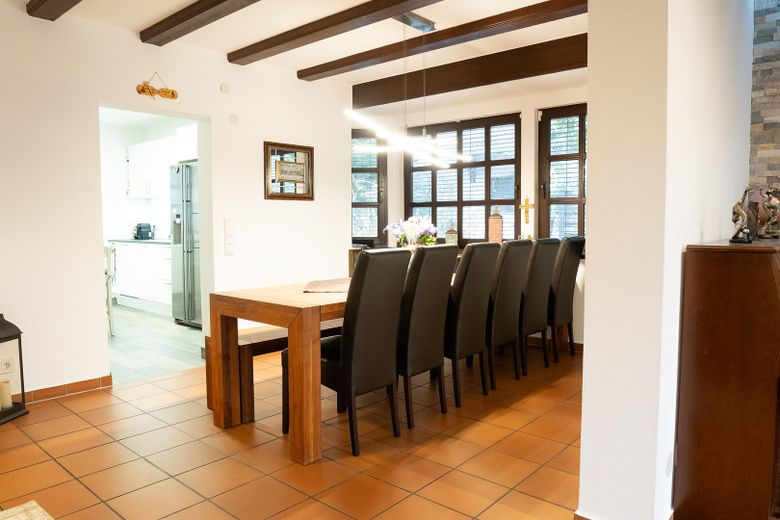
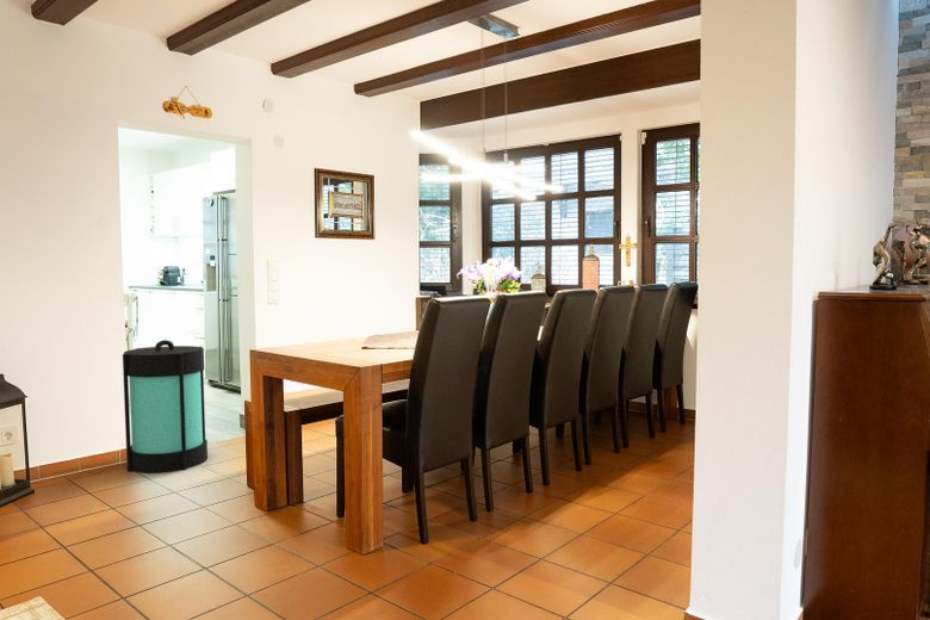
+ lantern [122,339,209,475]
